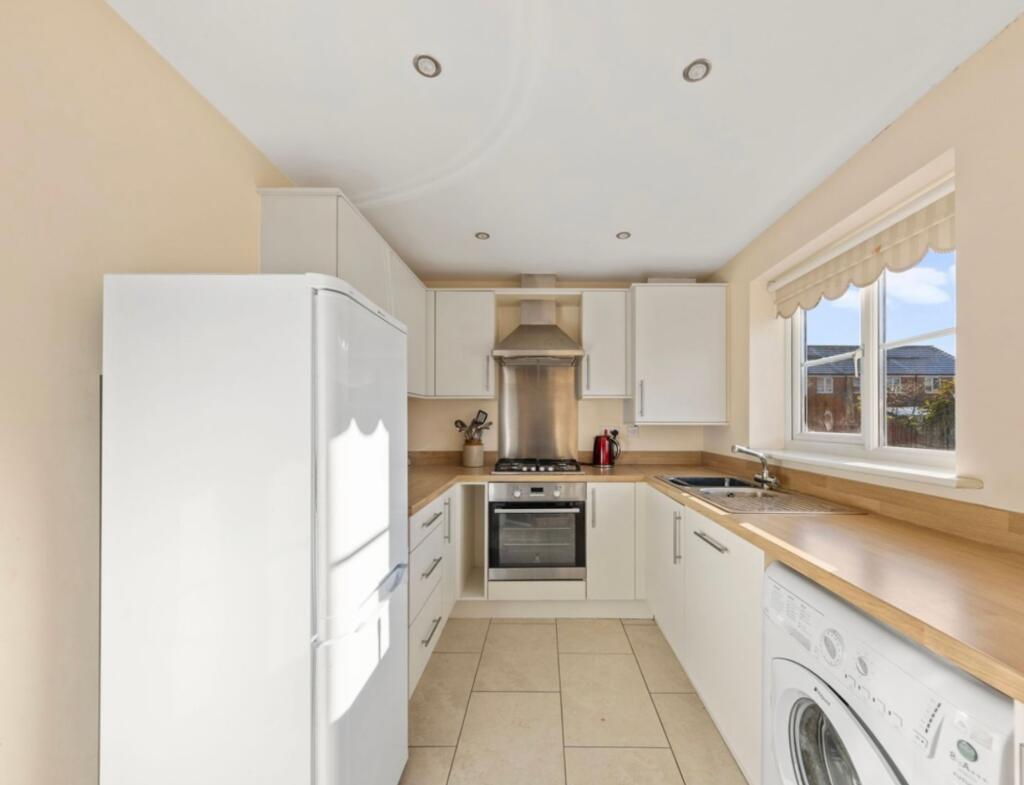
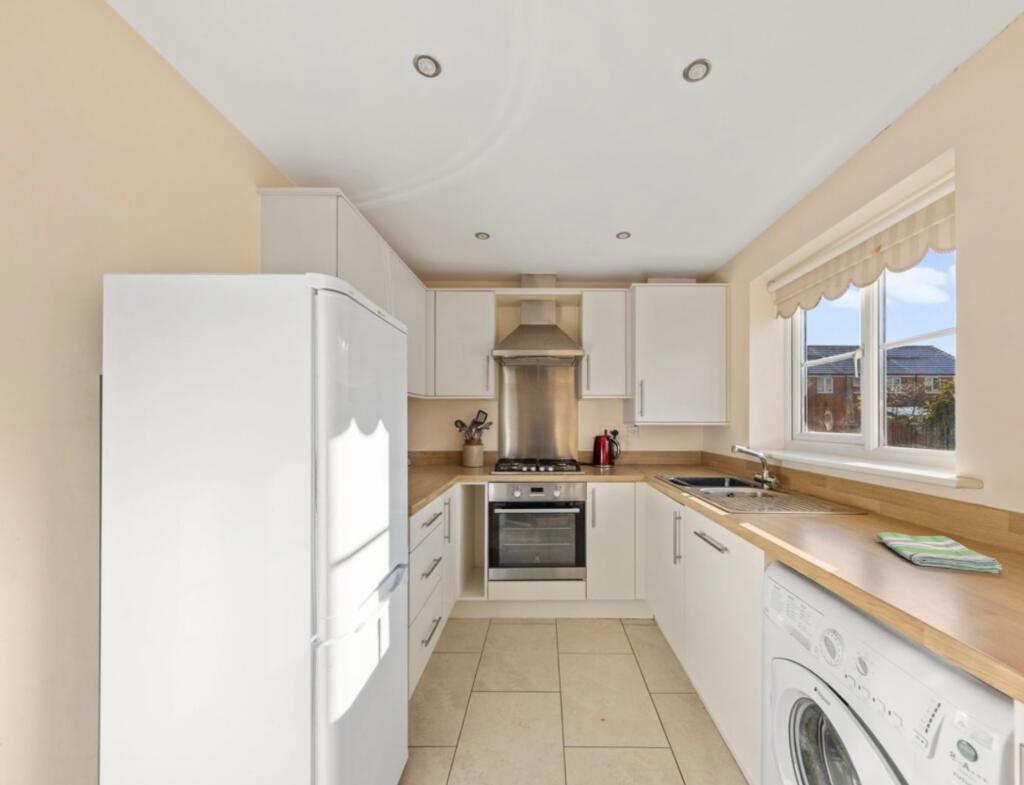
+ dish towel [875,531,1003,574]
